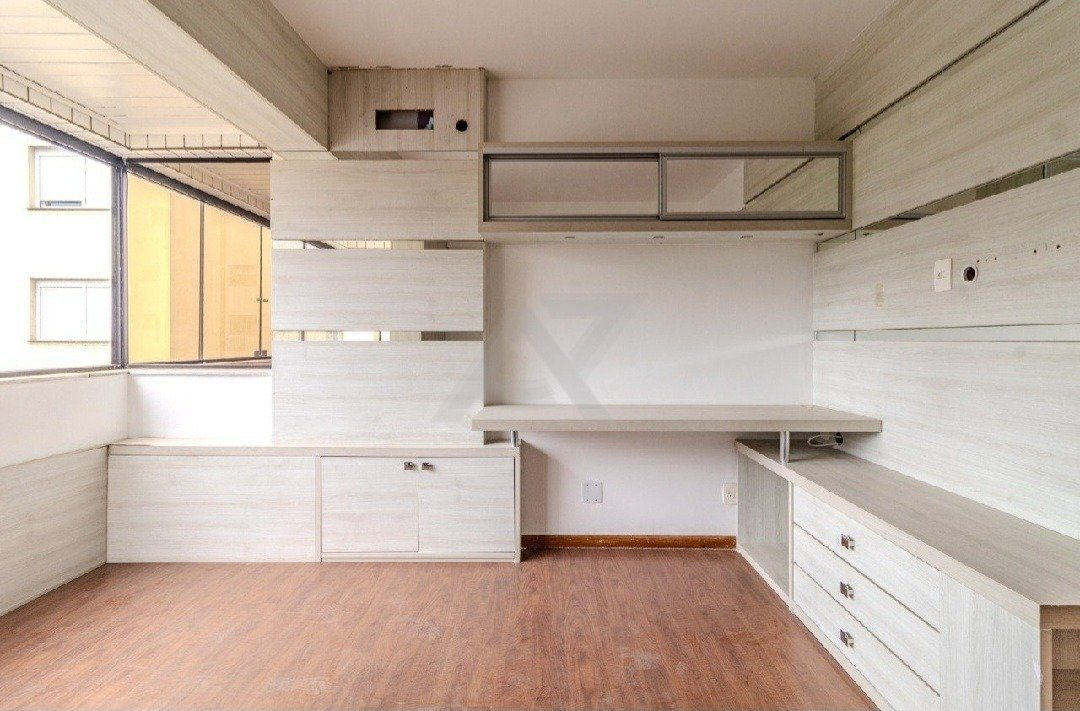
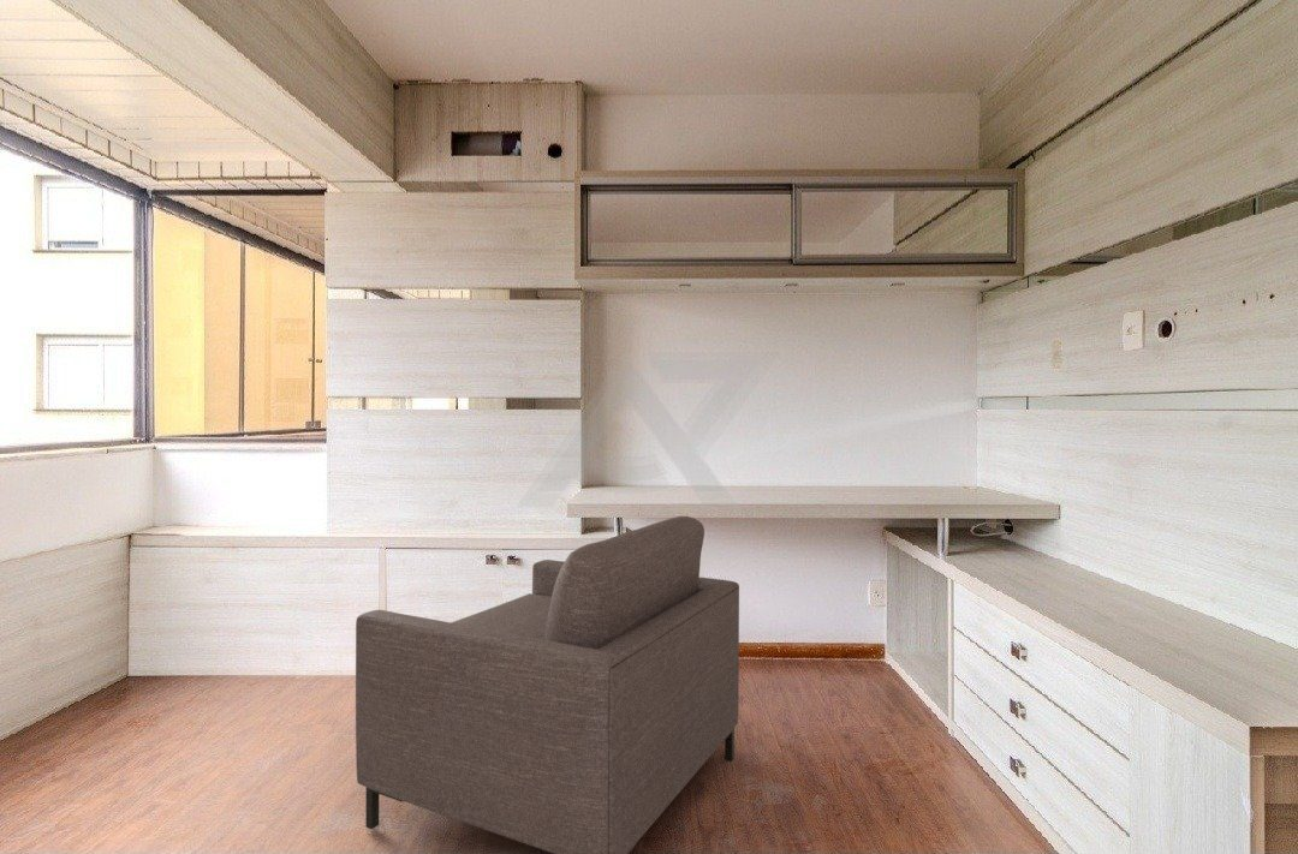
+ chair [355,515,740,854]
